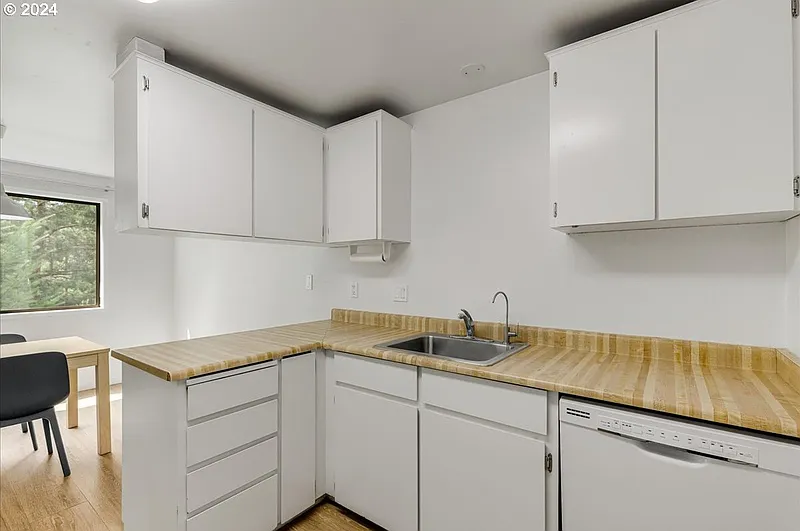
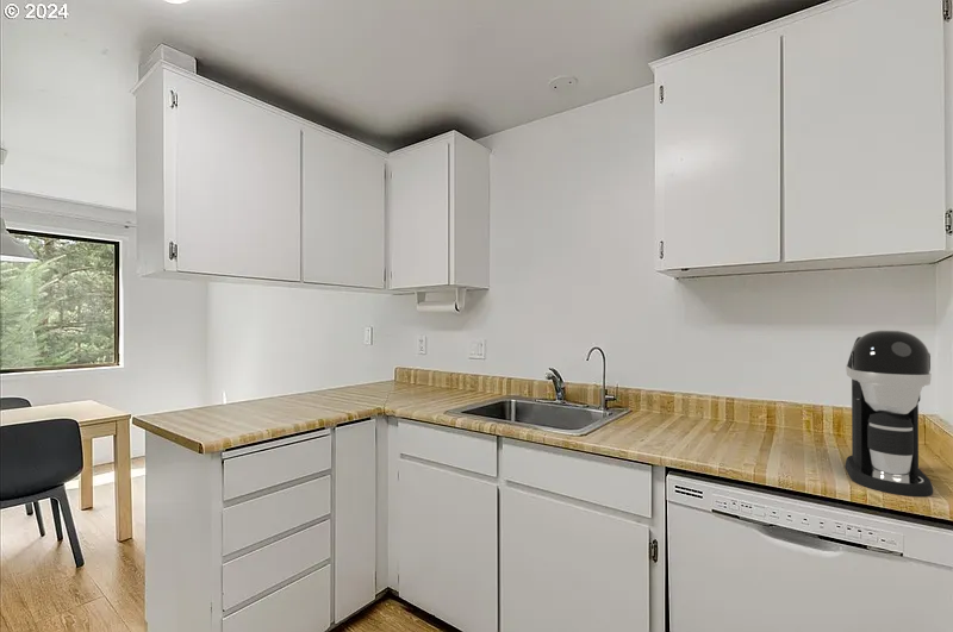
+ coffee maker [845,330,934,498]
